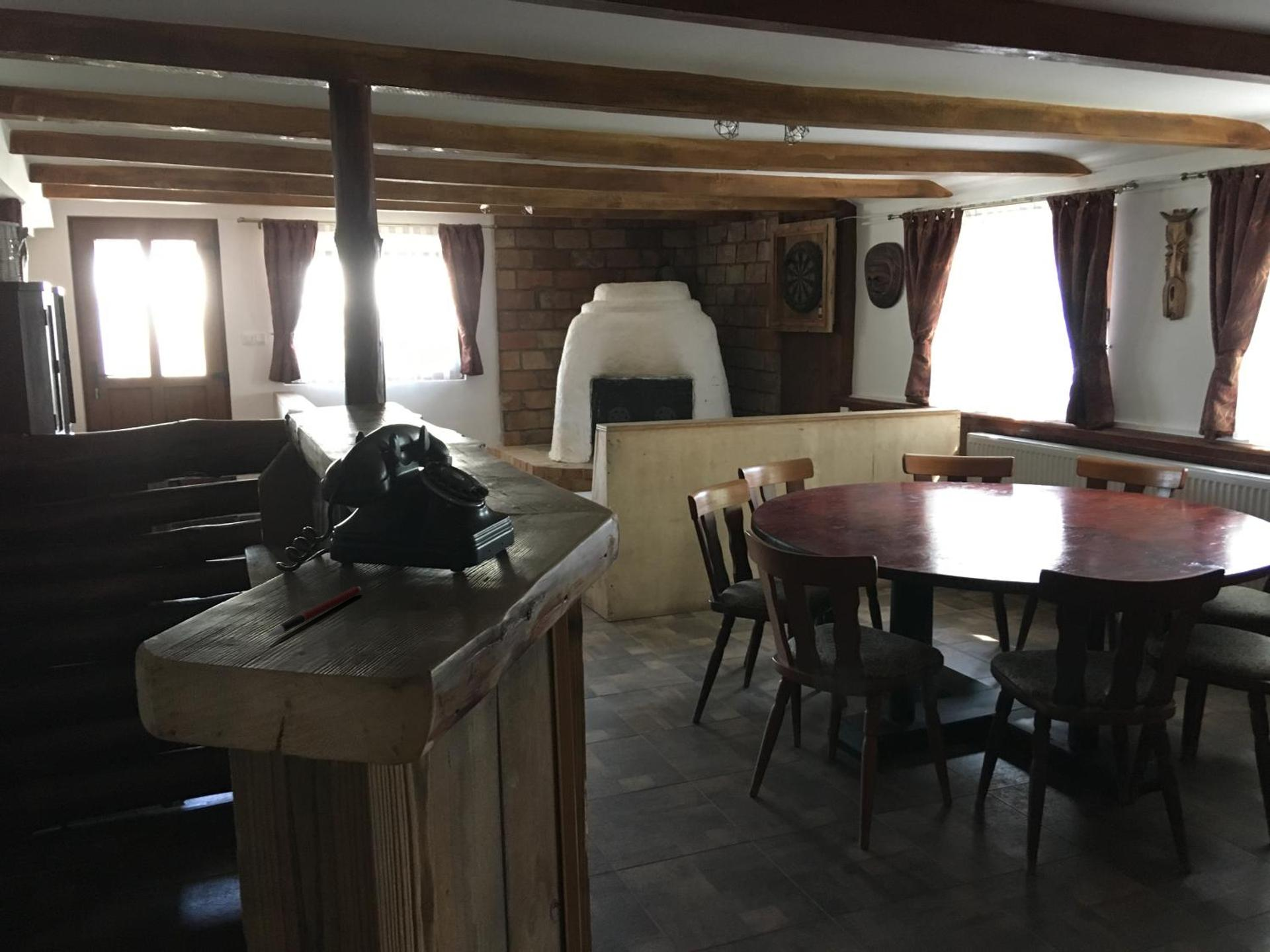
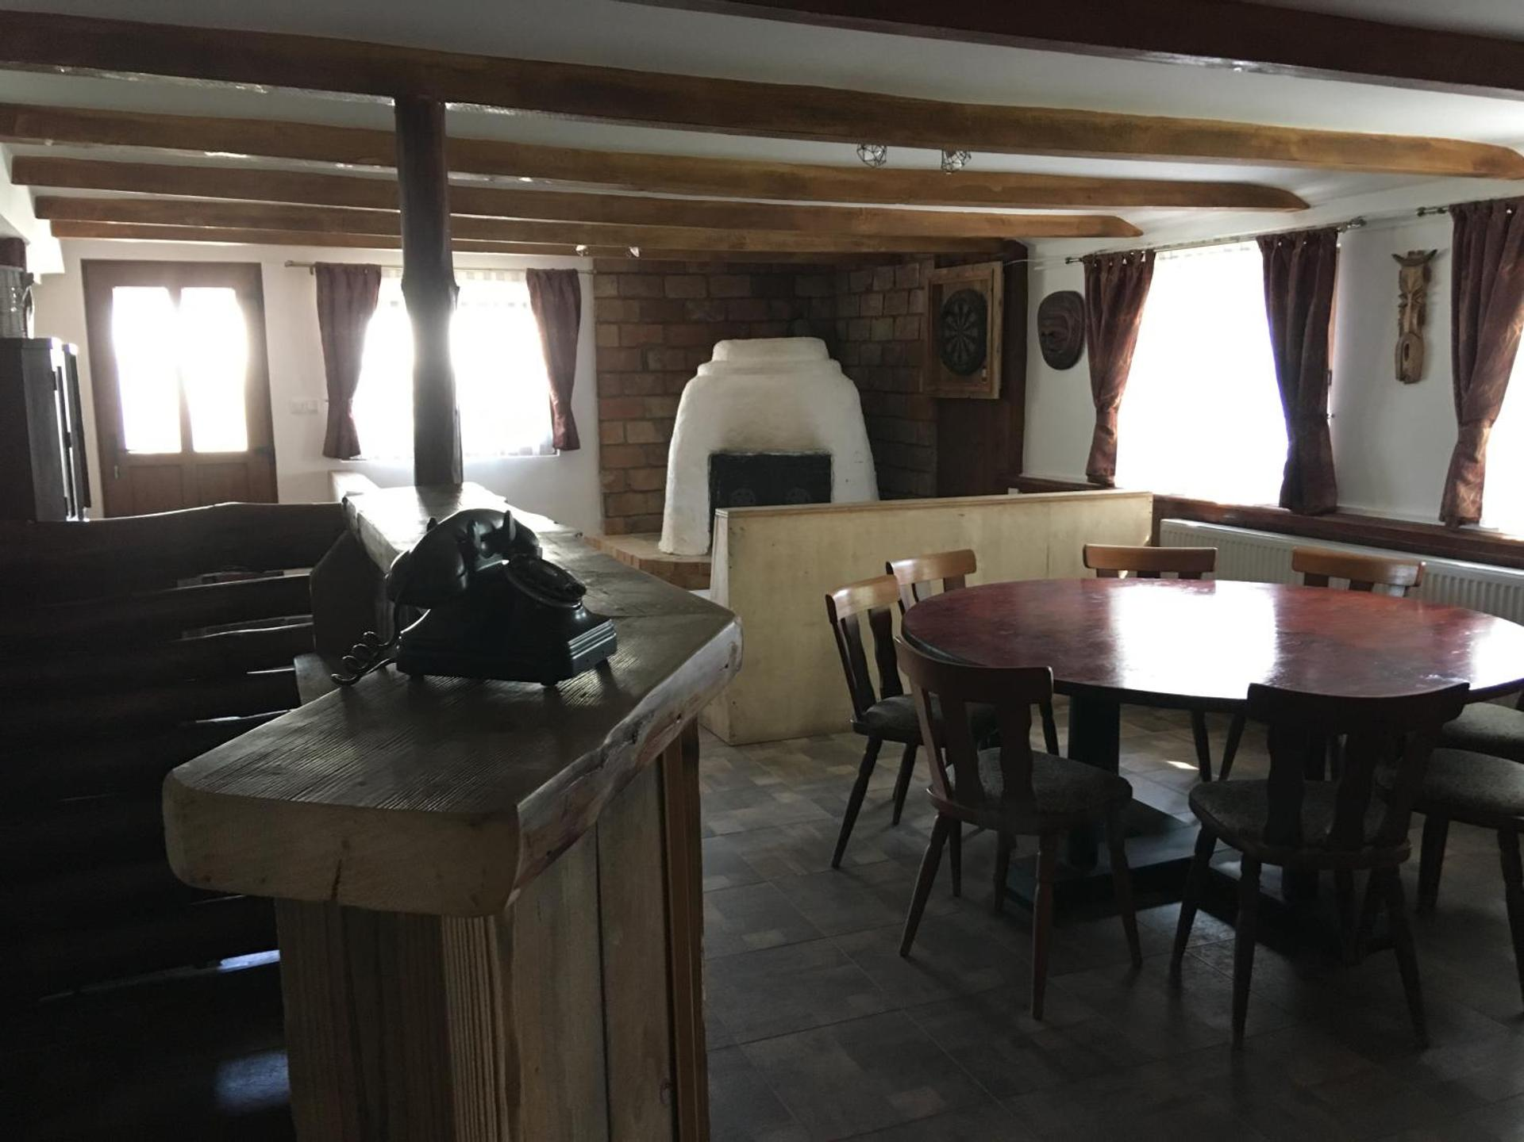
- pen [267,586,362,637]
